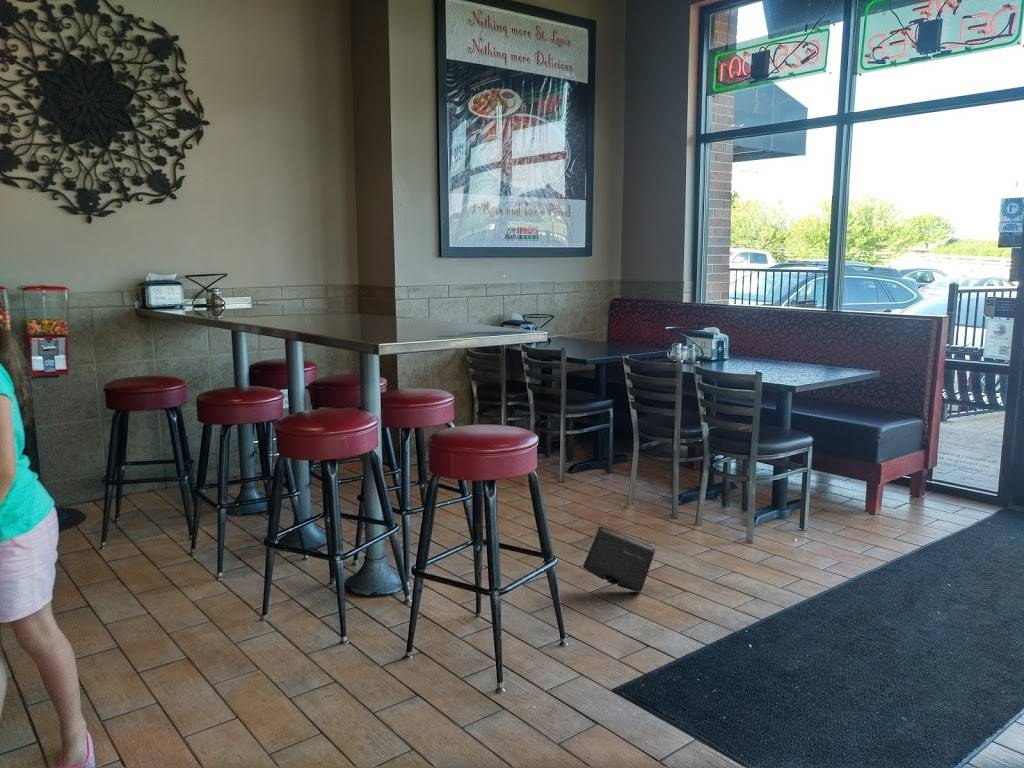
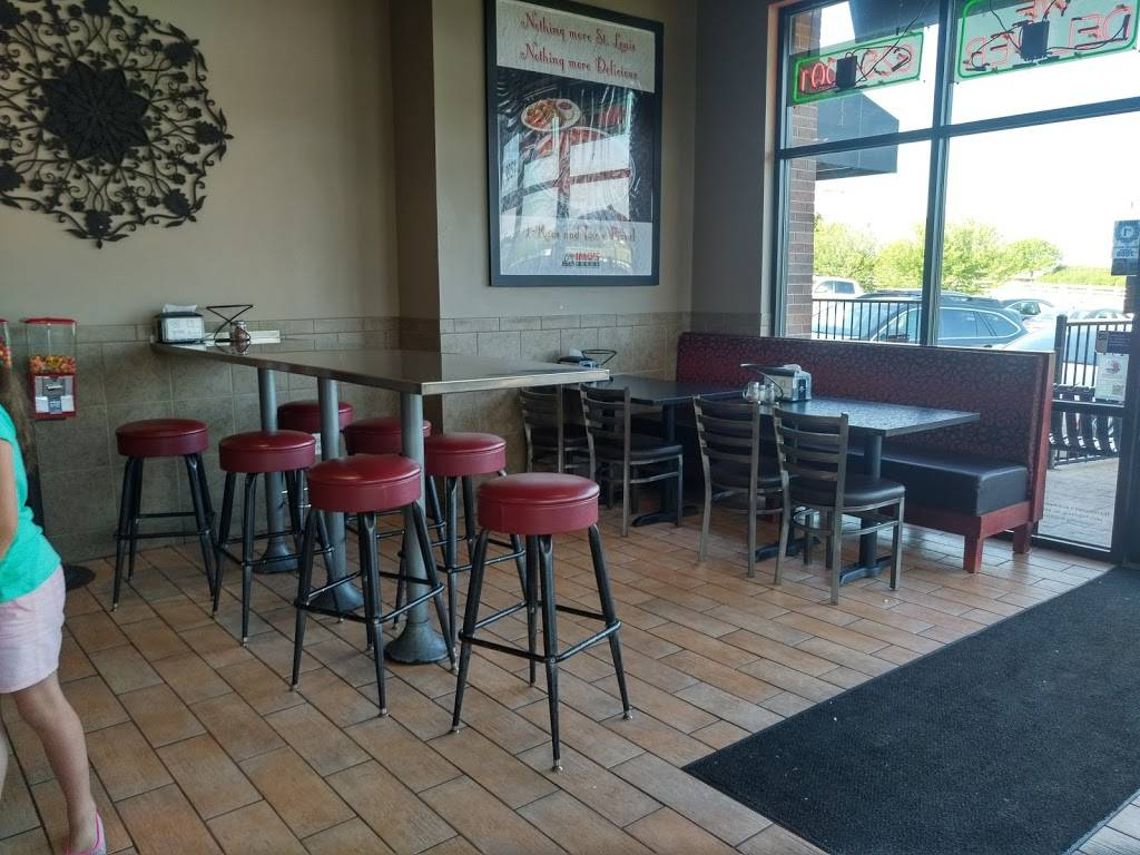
- bag [582,526,656,593]
